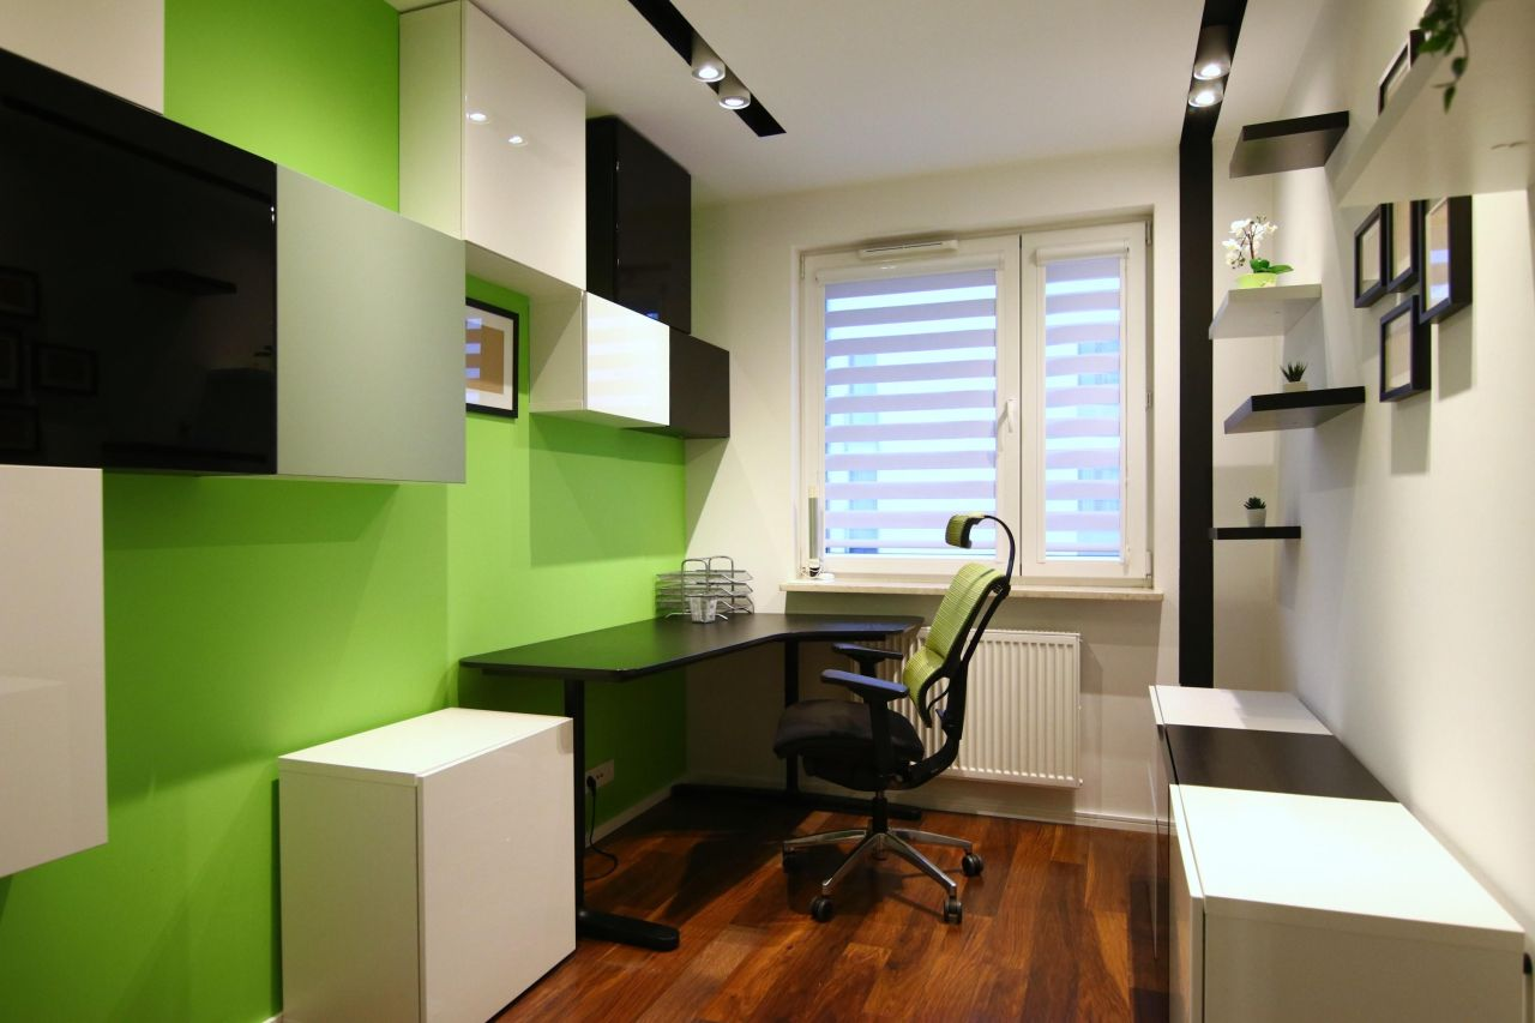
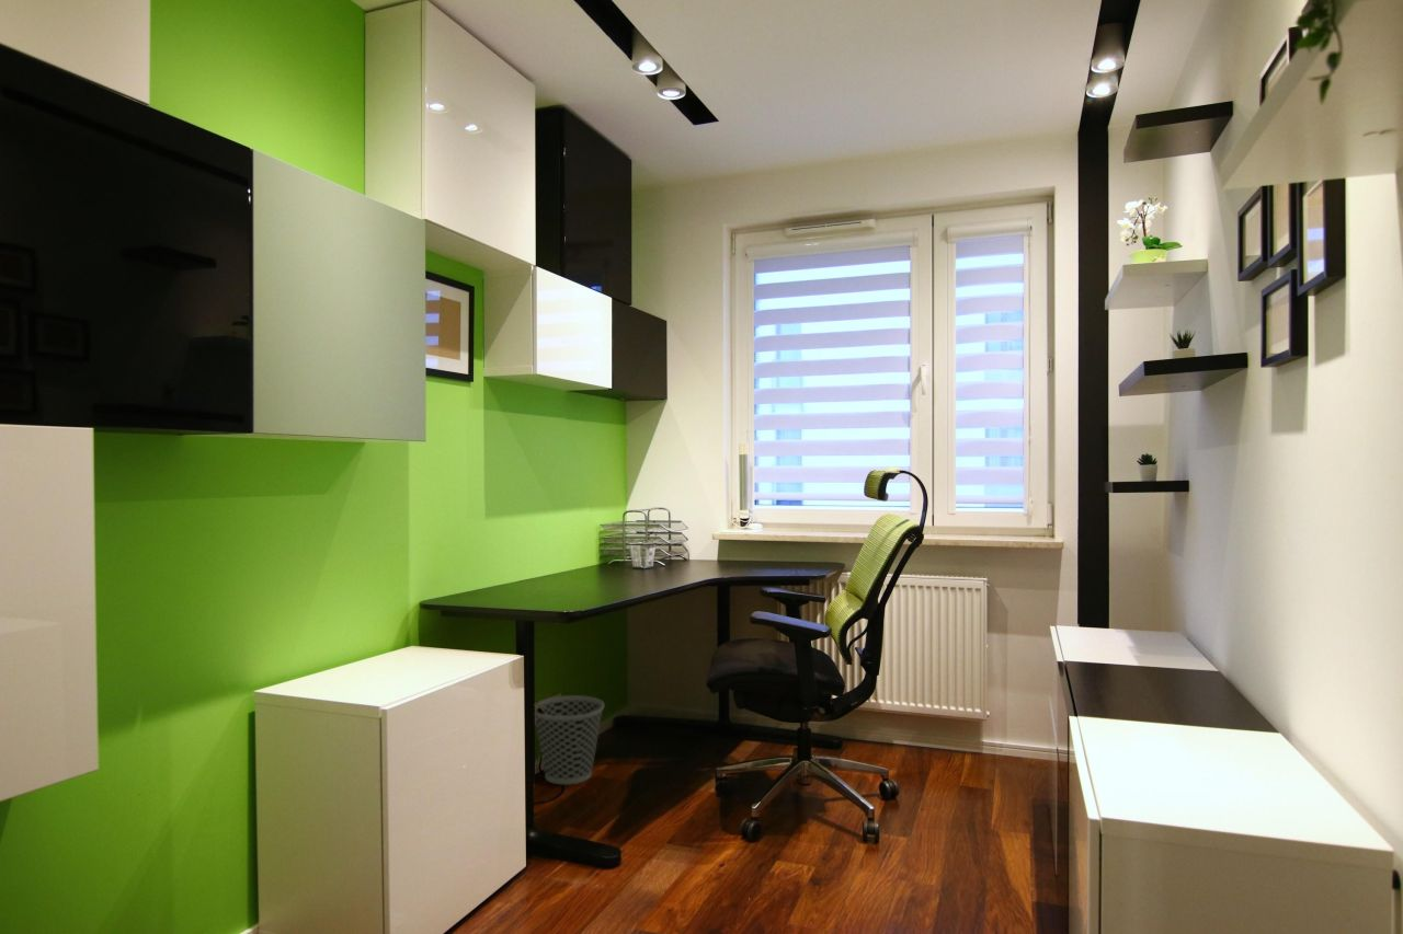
+ wastebasket [535,694,605,785]
